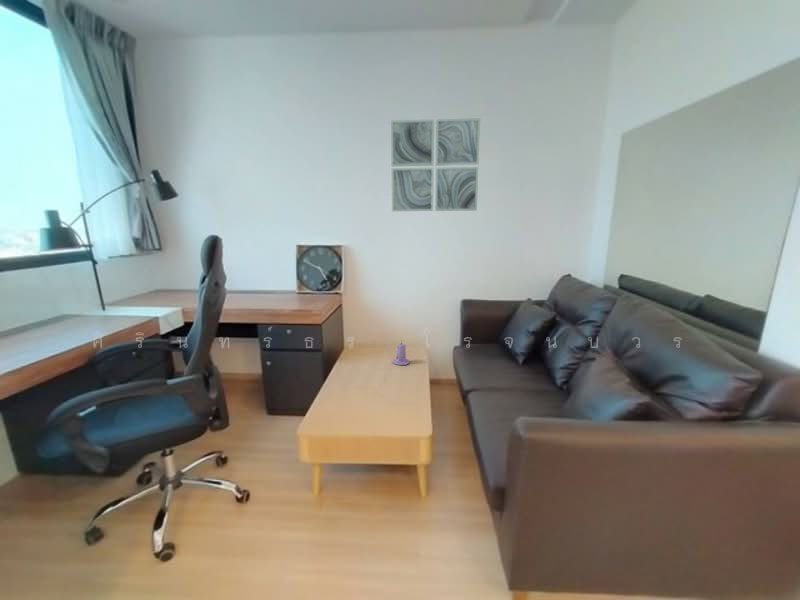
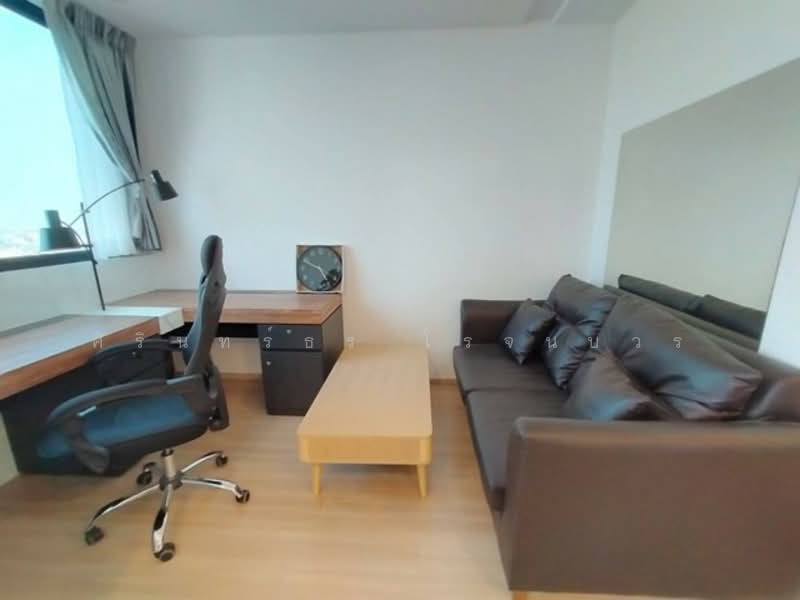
- candle [391,341,410,366]
- wall art [390,118,481,212]
